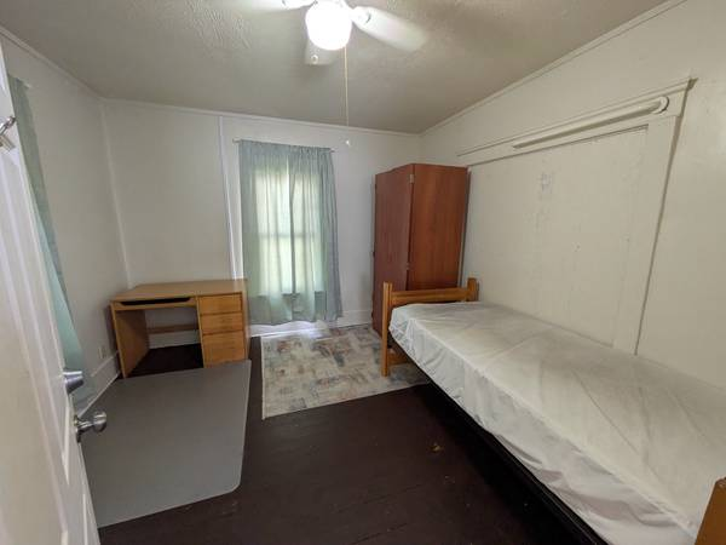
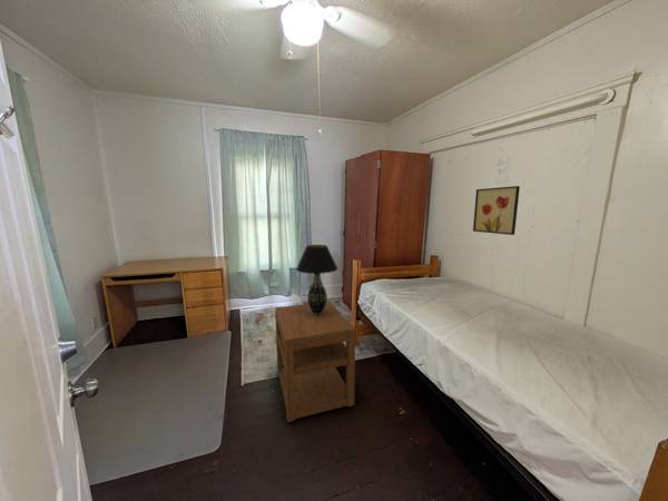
+ nightstand [274,301,356,423]
+ table lamp [295,244,338,314]
+ wall art [472,185,521,236]
